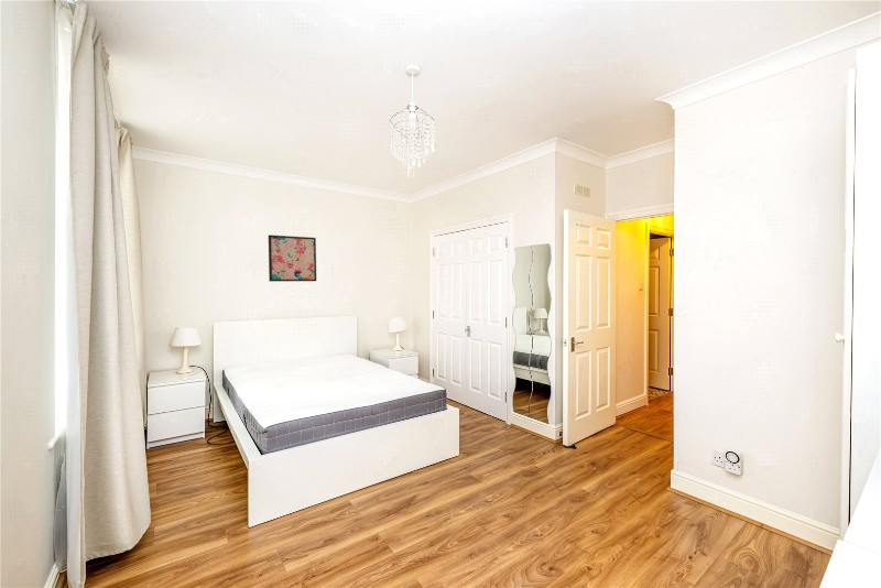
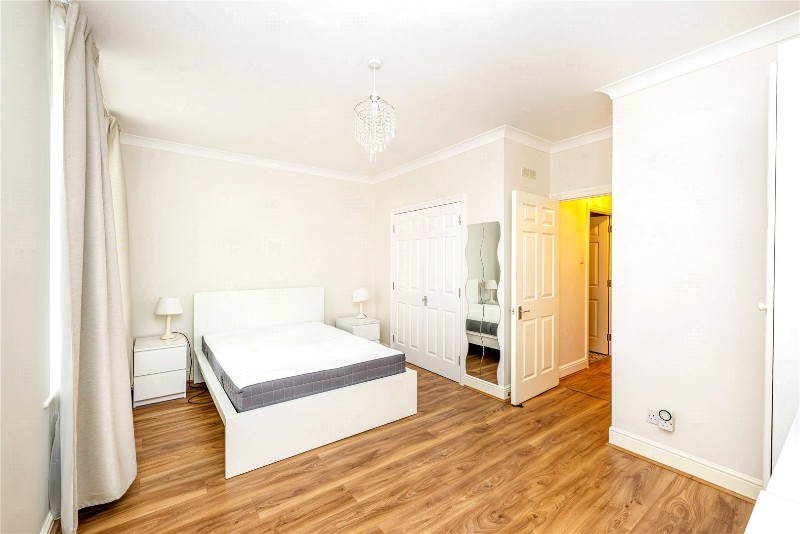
- wall art [268,233,317,283]
